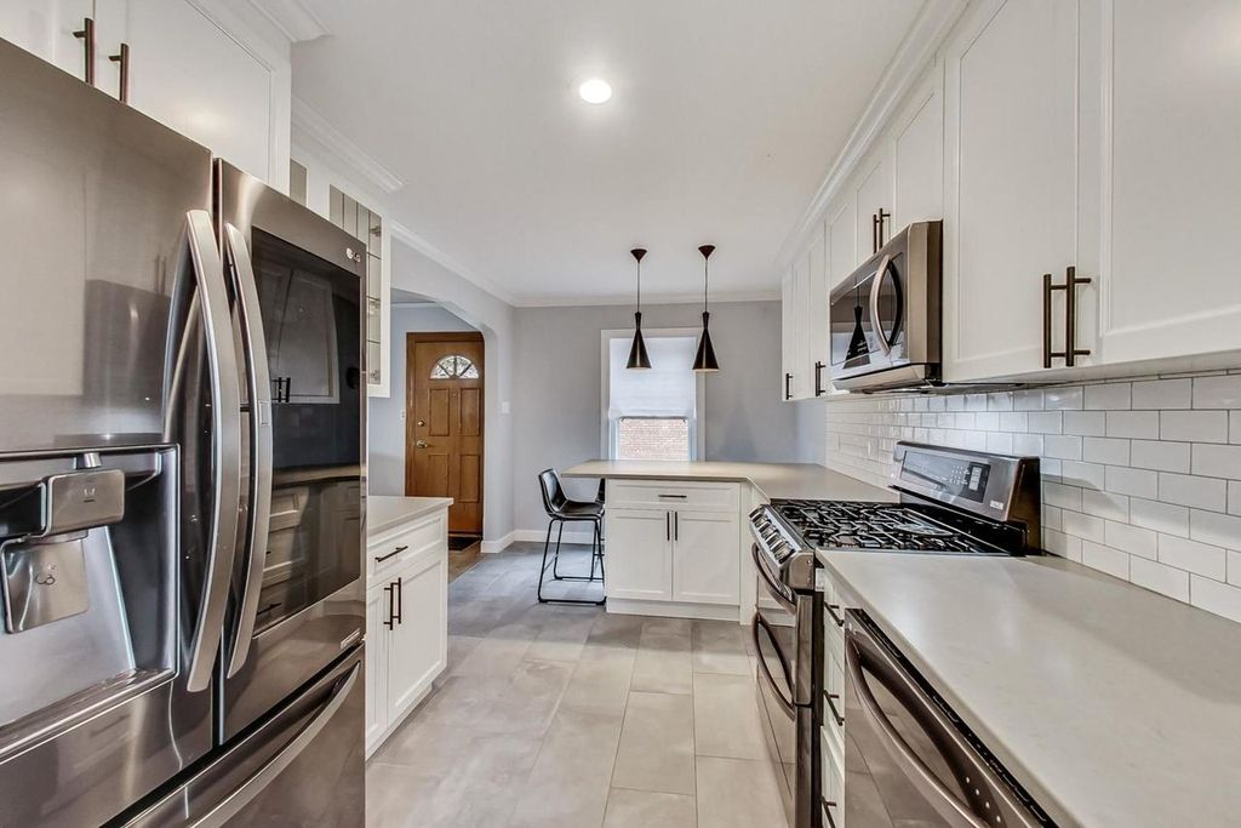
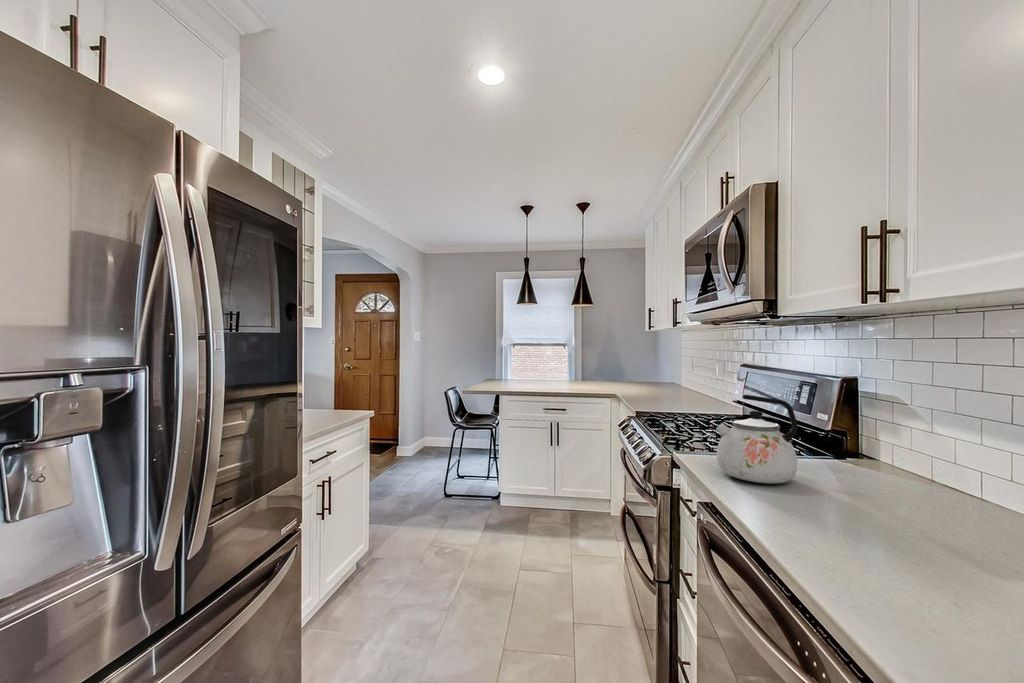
+ kettle [715,394,799,484]
